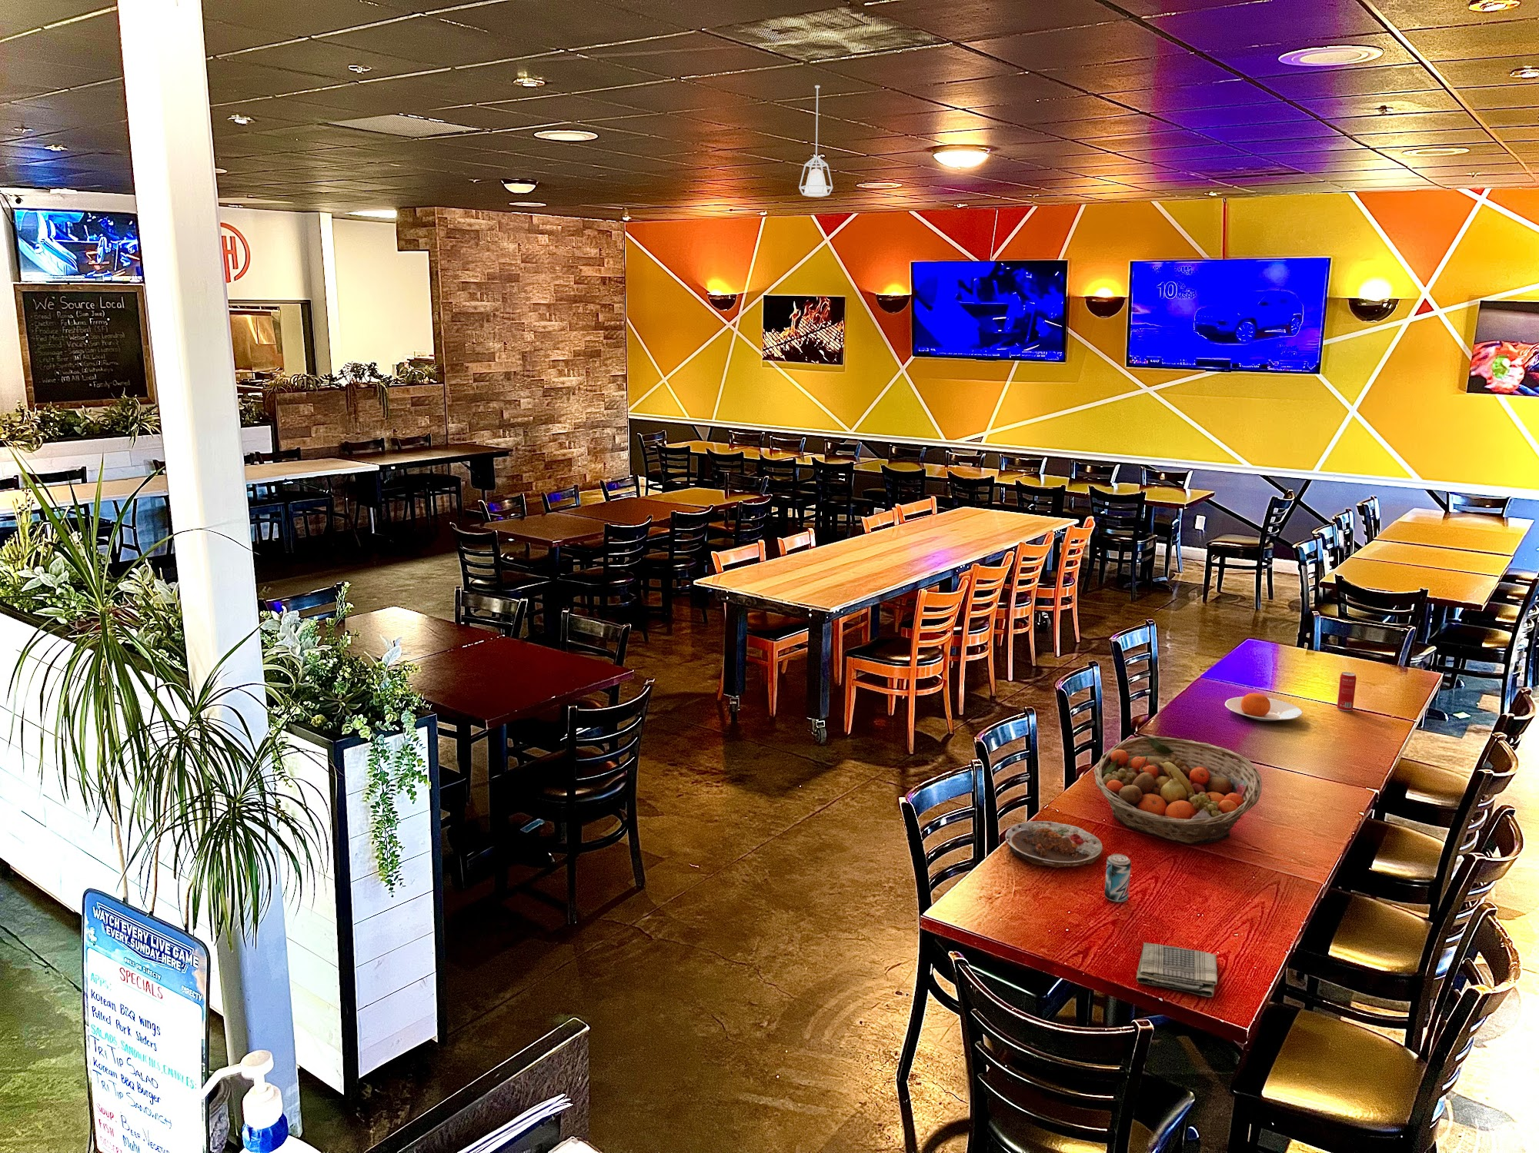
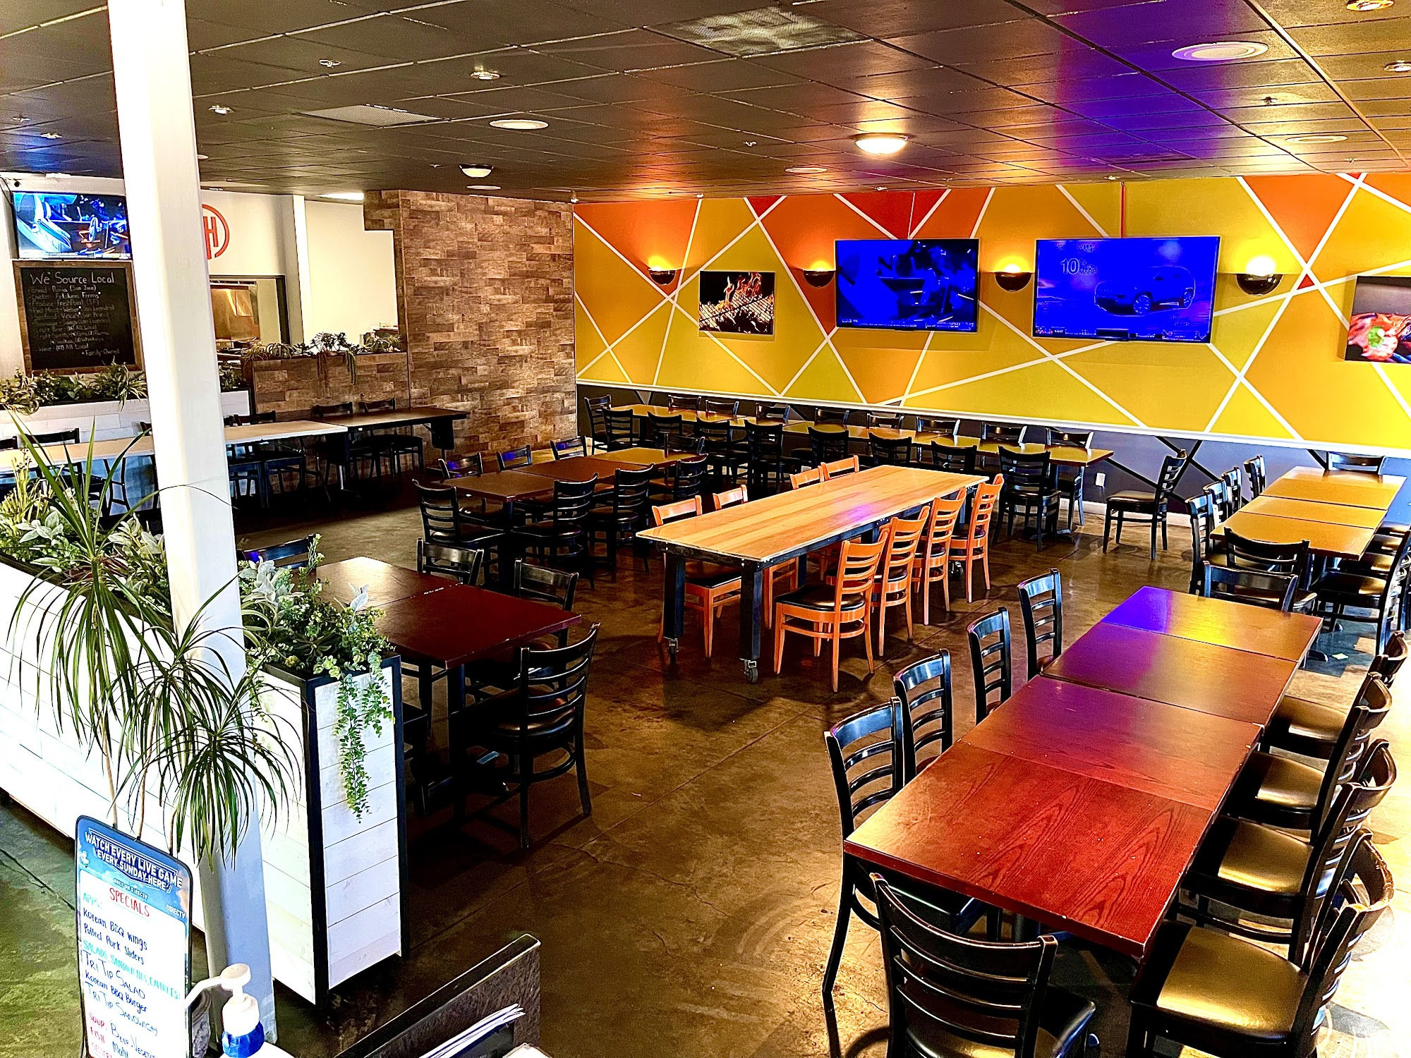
- pendant lamp [797,85,834,197]
- beverage can [1337,672,1357,712]
- plate [1005,820,1104,868]
- beer can [1104,853,1132,904]
- fruit basket [1093,735,1261,844]
- plate [1224,693,1303,722]
- dish towel [1135,941,1218,998]
